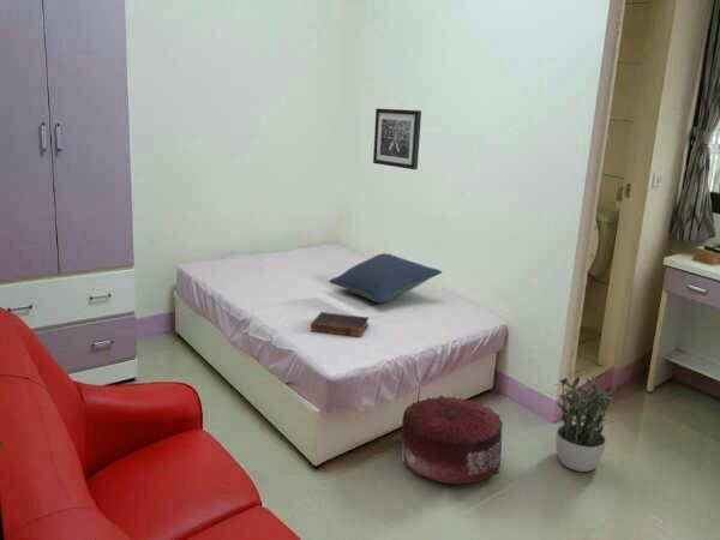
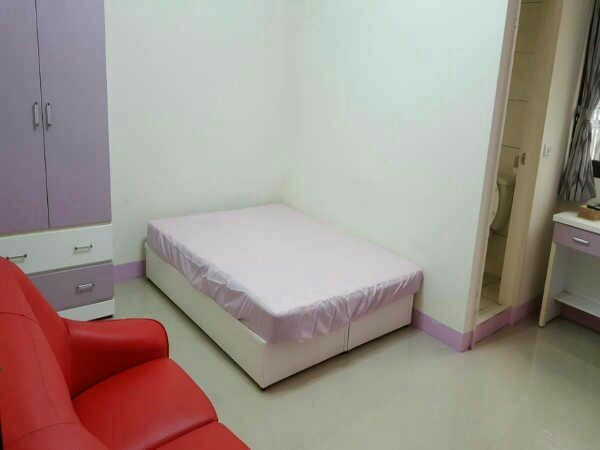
- potted plant [554,376,624,473]
- pillow [328,252,443,305]
- pouf [401,394,504,486]
- wall art [372,108,422,170]
- book [310,311,370,338]
